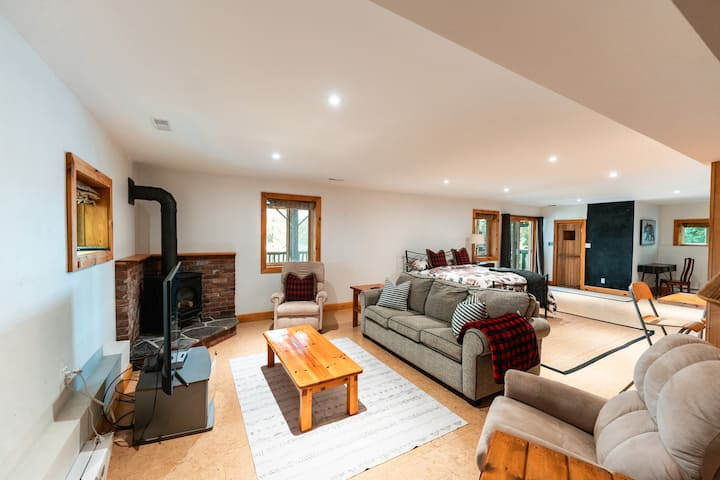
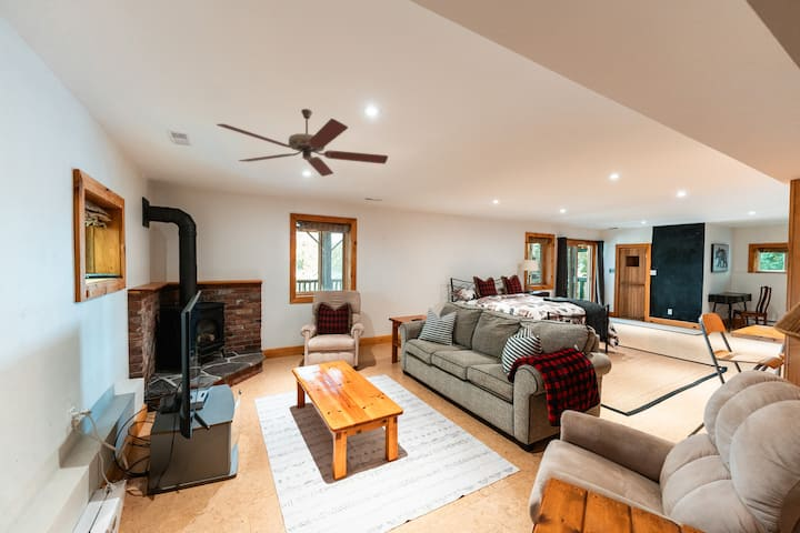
+ ceiling fan [216,108,389,178]
